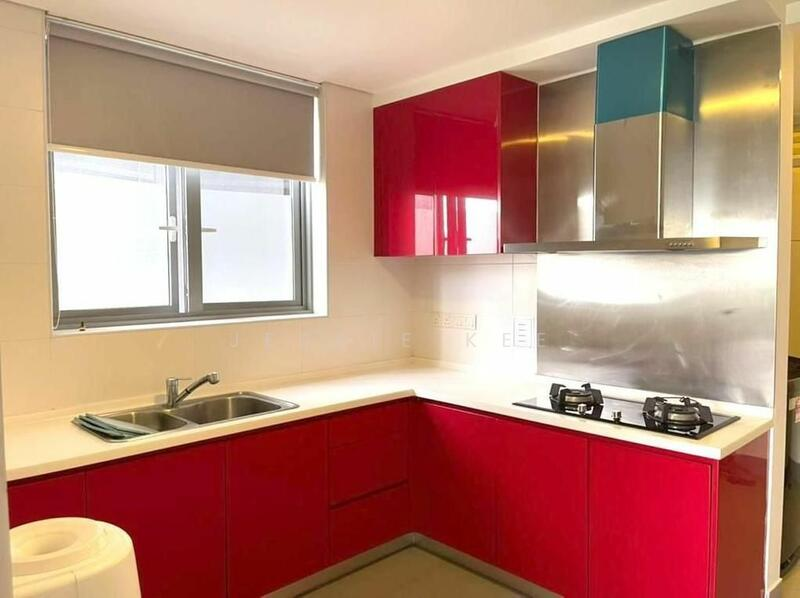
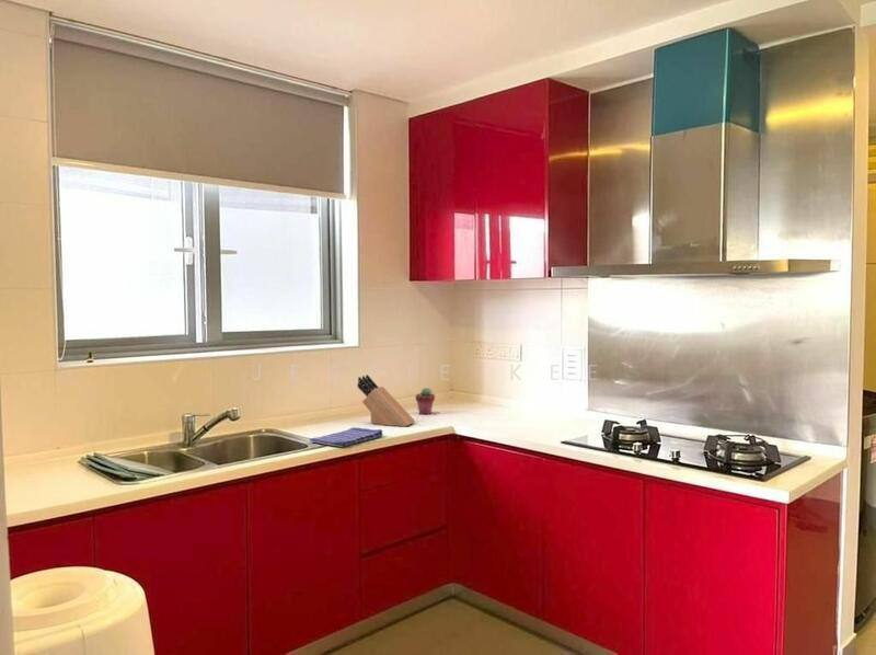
+ knife block [356,374,416,427]
+ potted succulent [414,387,436,415]
+ dish towel [308,426,384,448]
